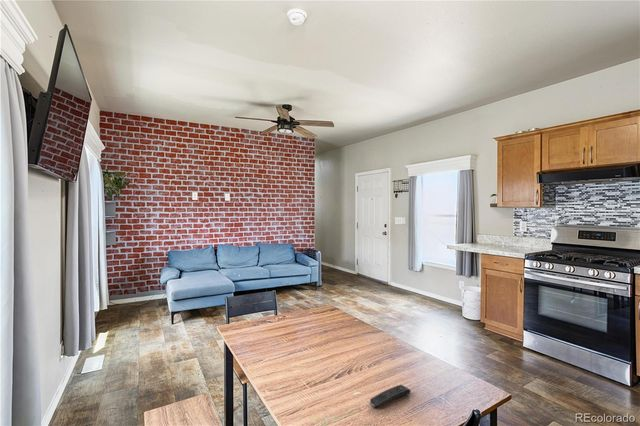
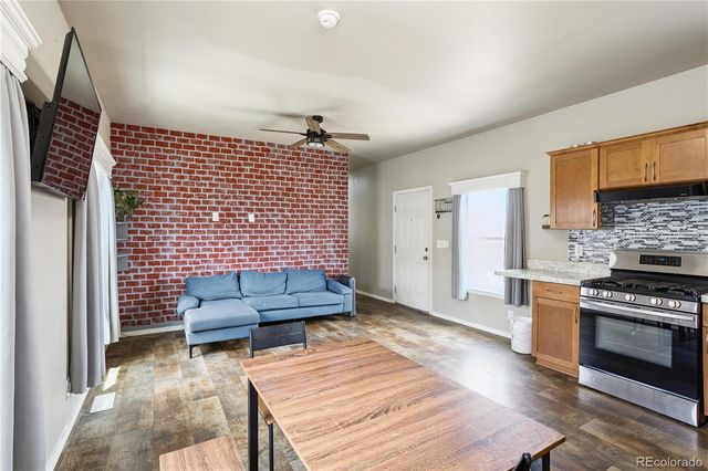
- remote control [369,384,412,408]
